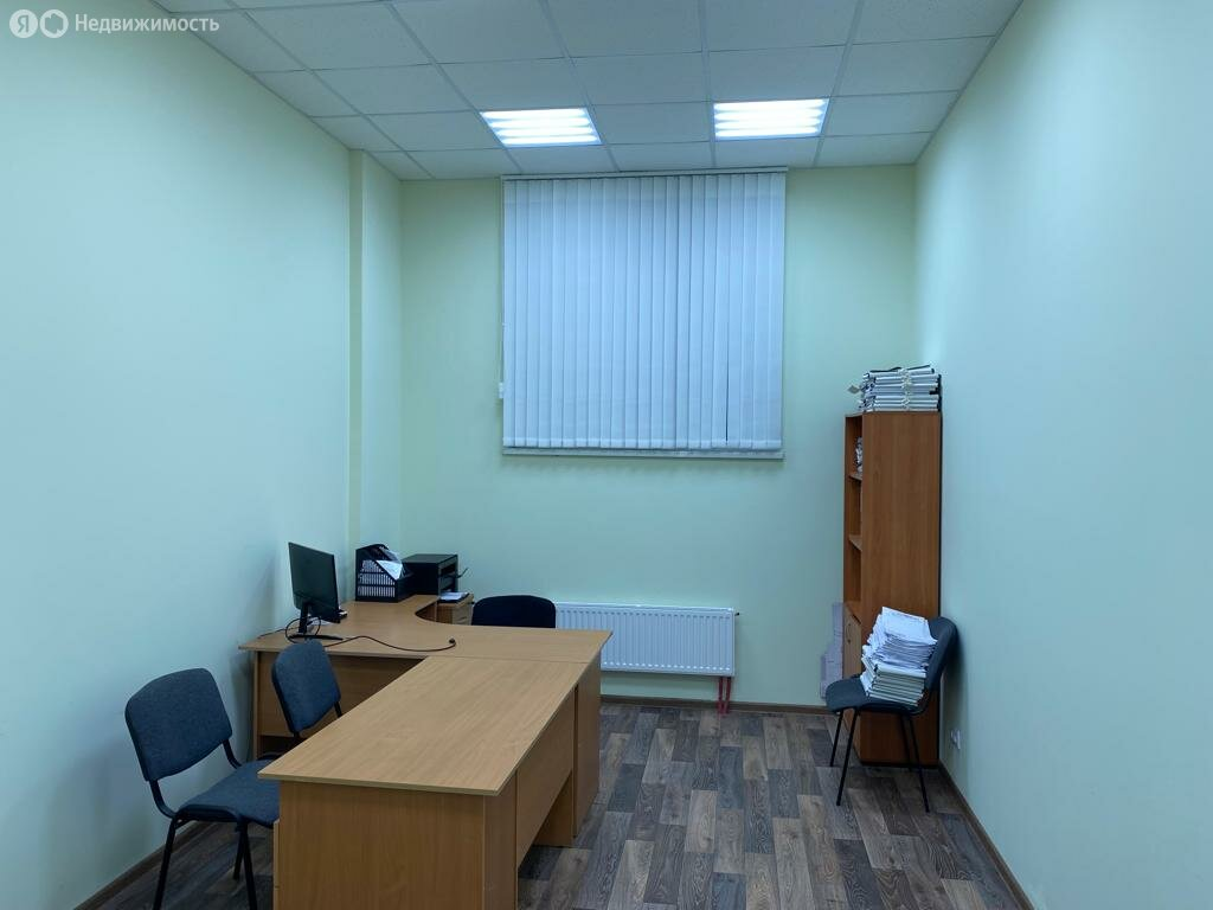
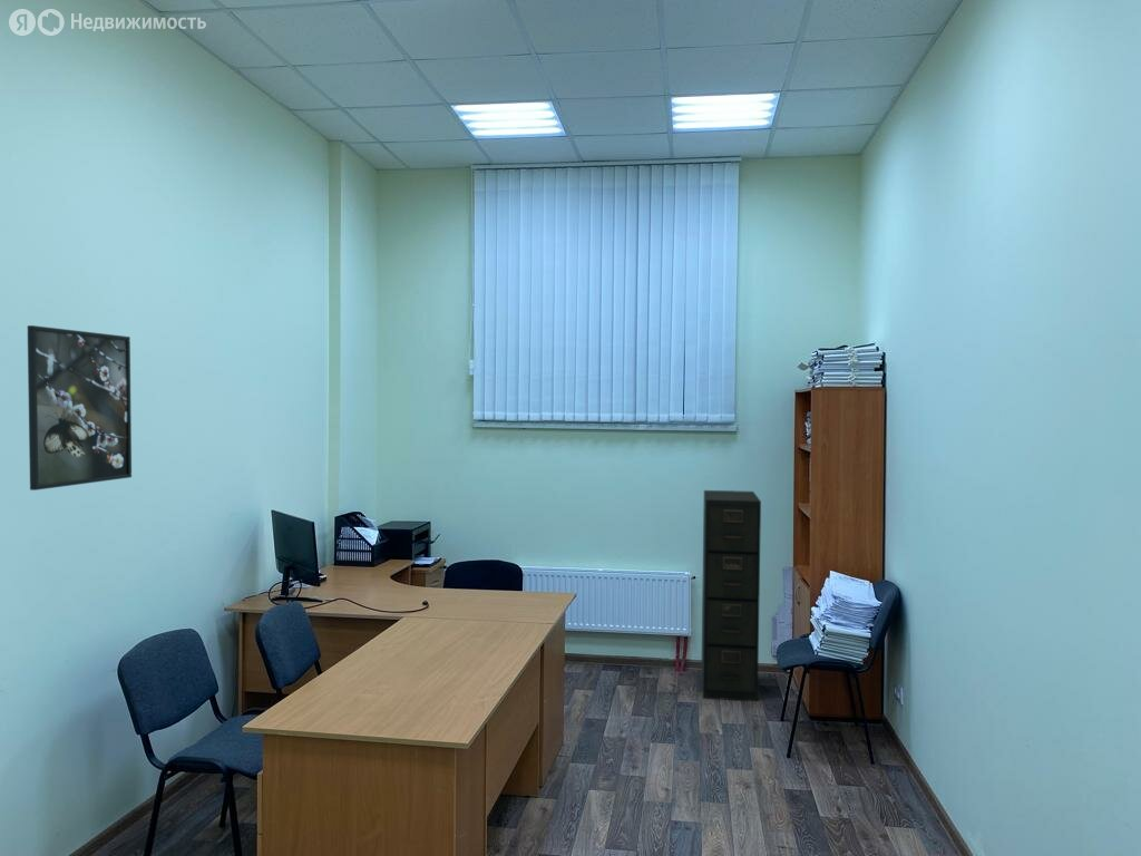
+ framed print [27,324,133,492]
+ filing cabinet [701,489,762,702]
